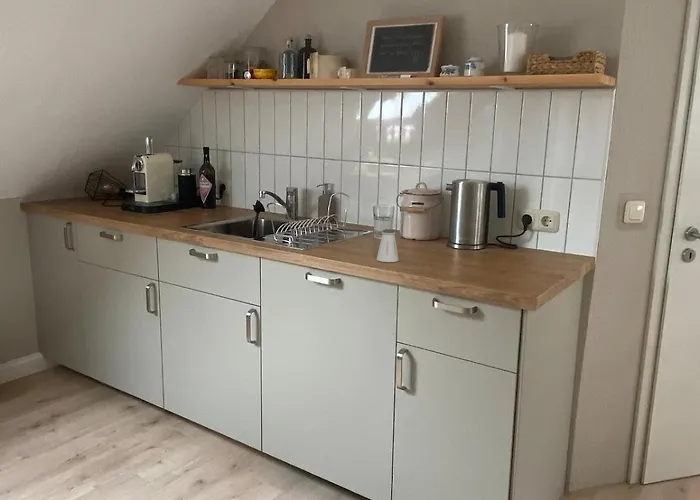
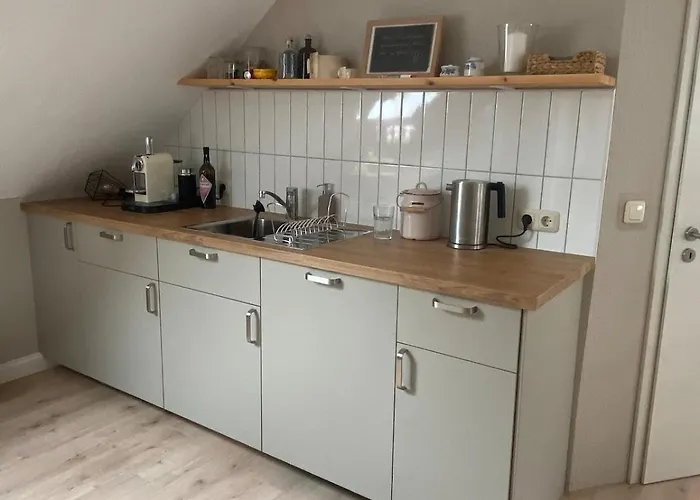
- saltshaker [376,228,399,263]
